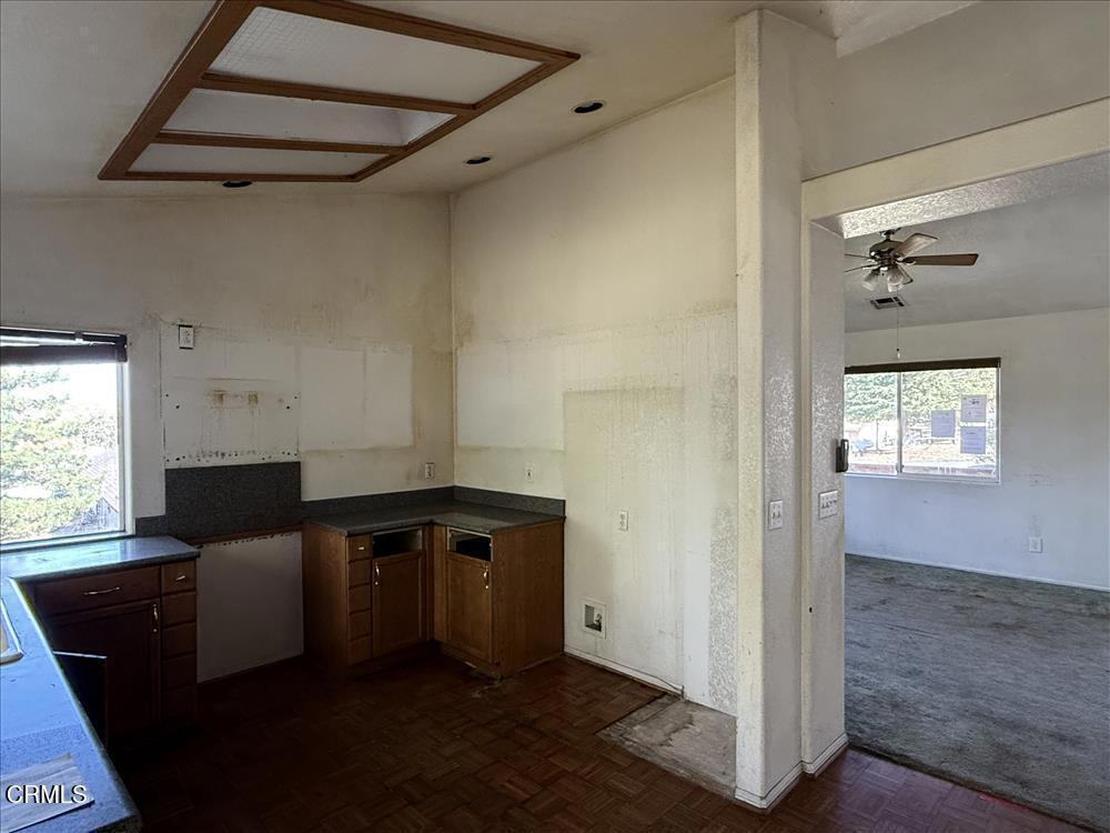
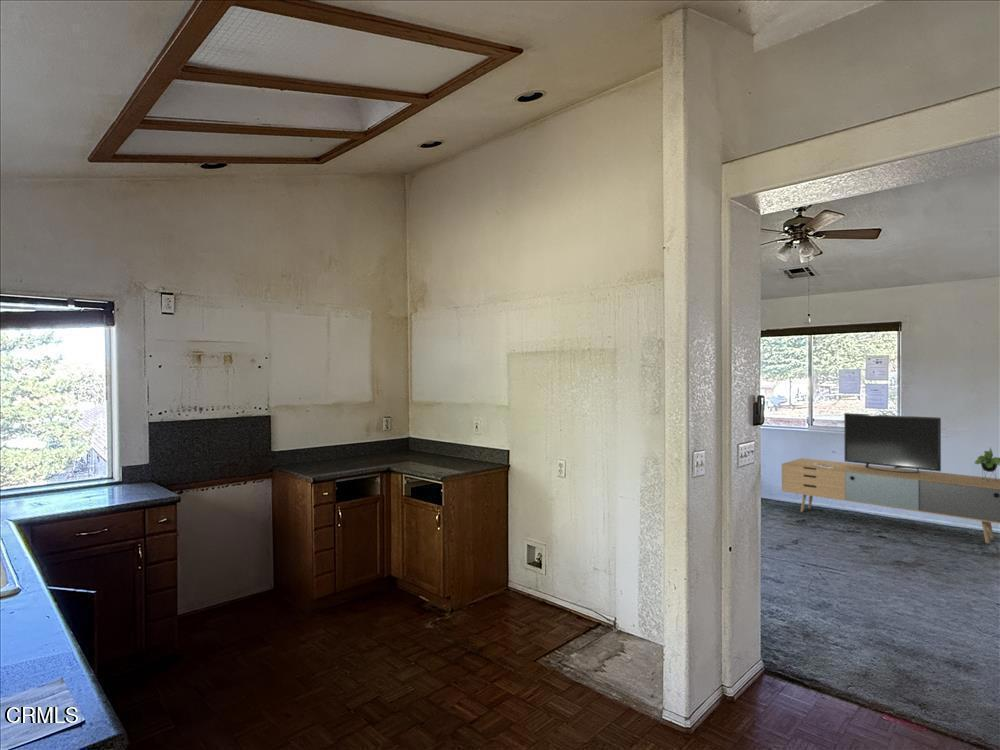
+ media console [781,412,1000,544]
